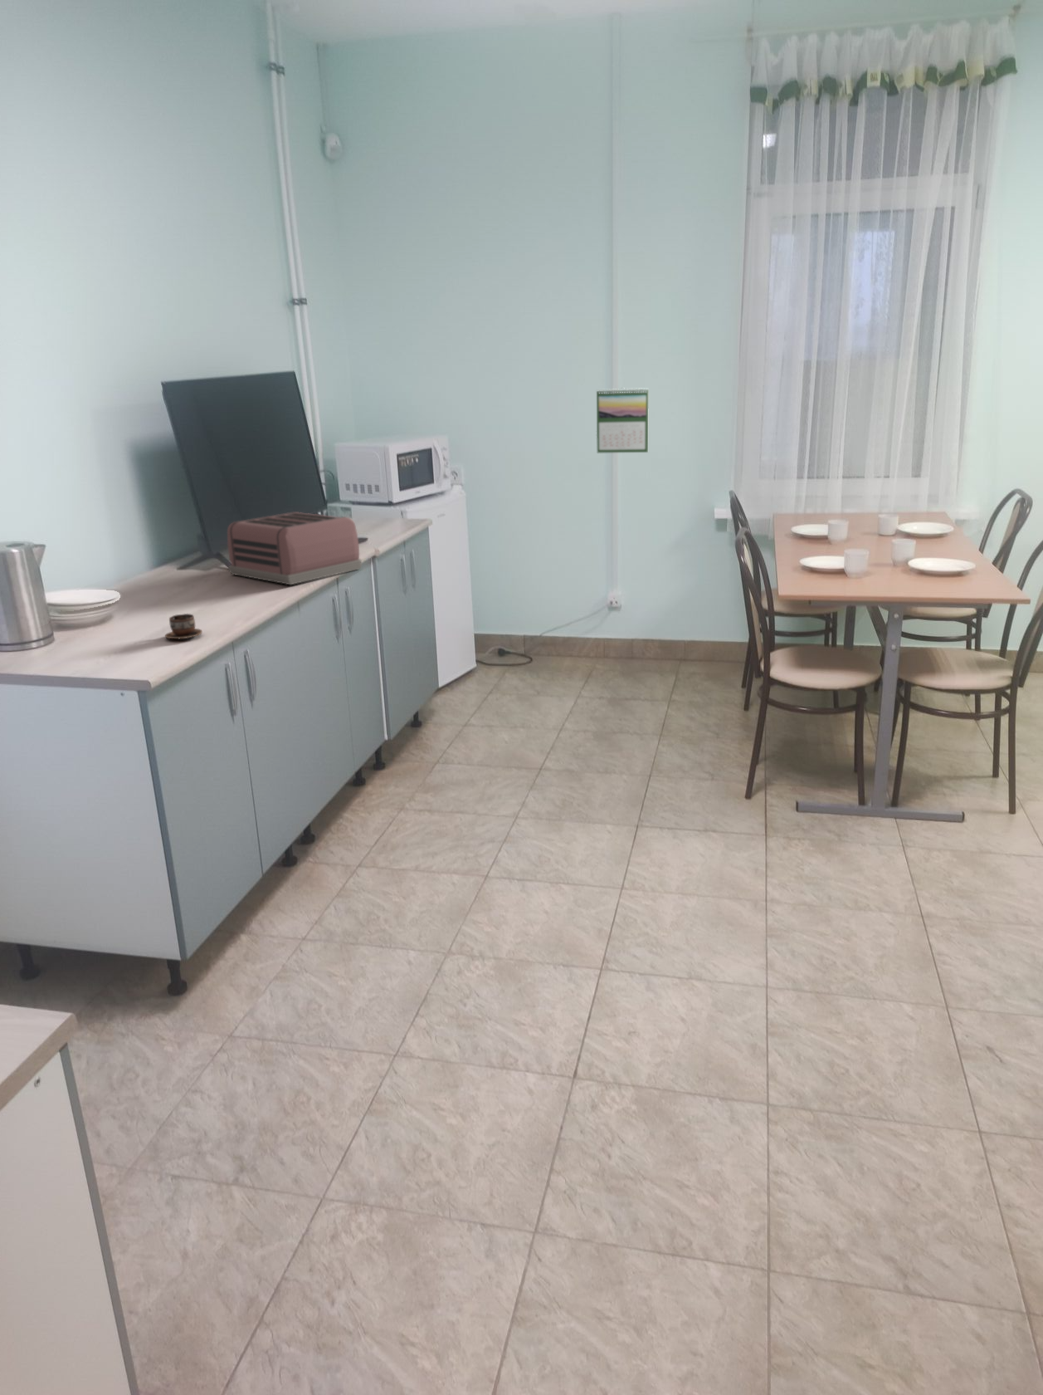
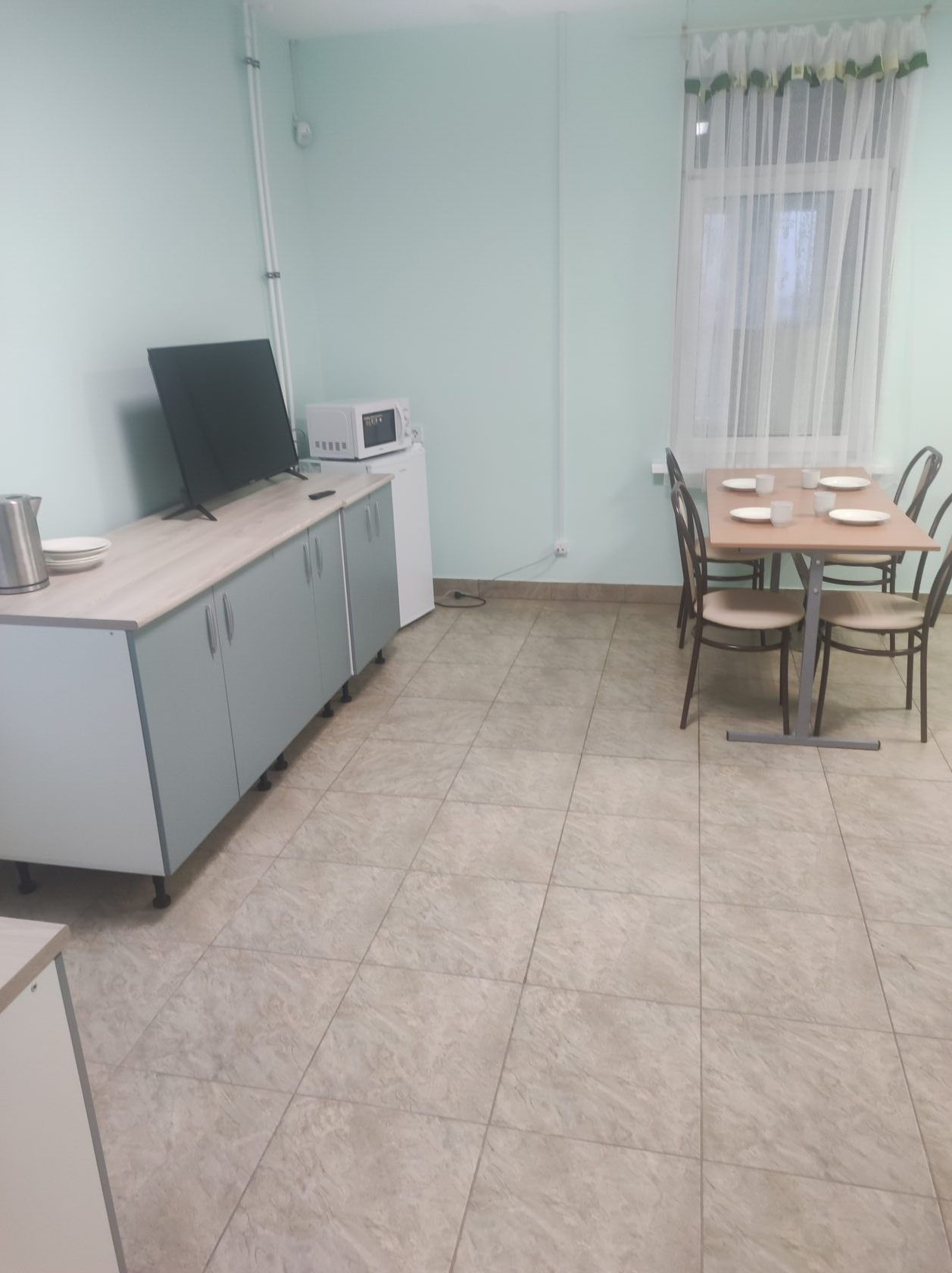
- calendar [596,387,650,454]
- cup [164,613,204,640]
- toaster [227,511,363,585]
